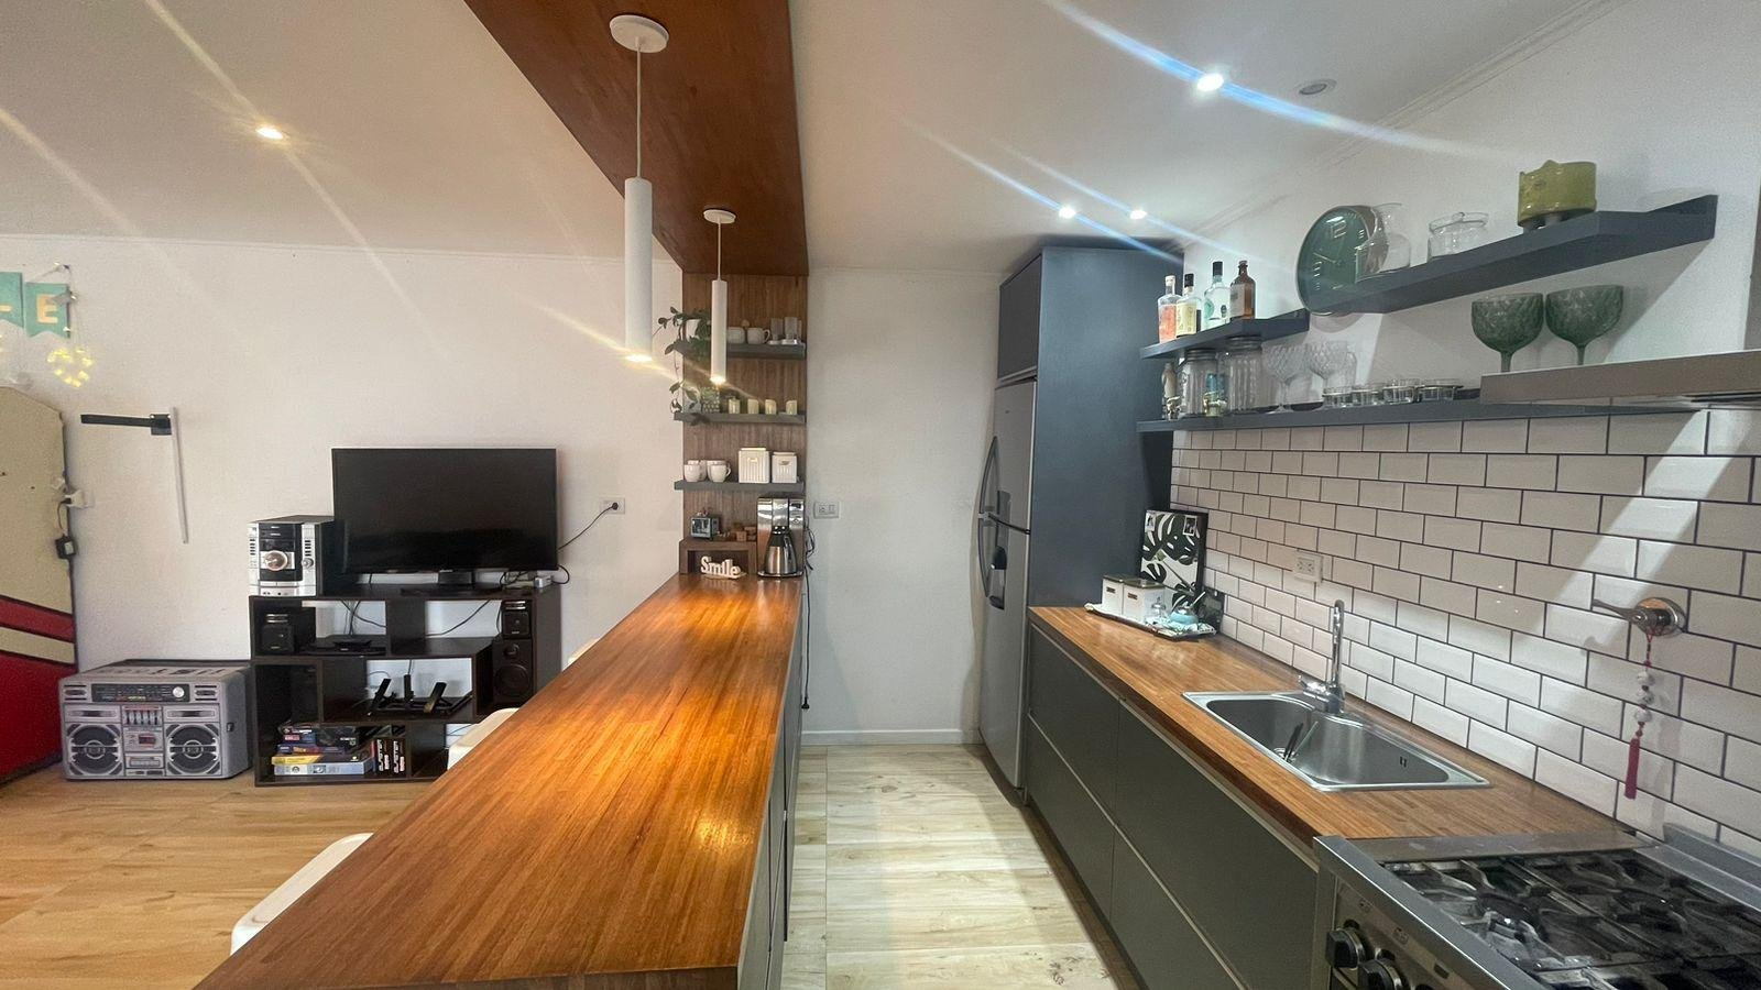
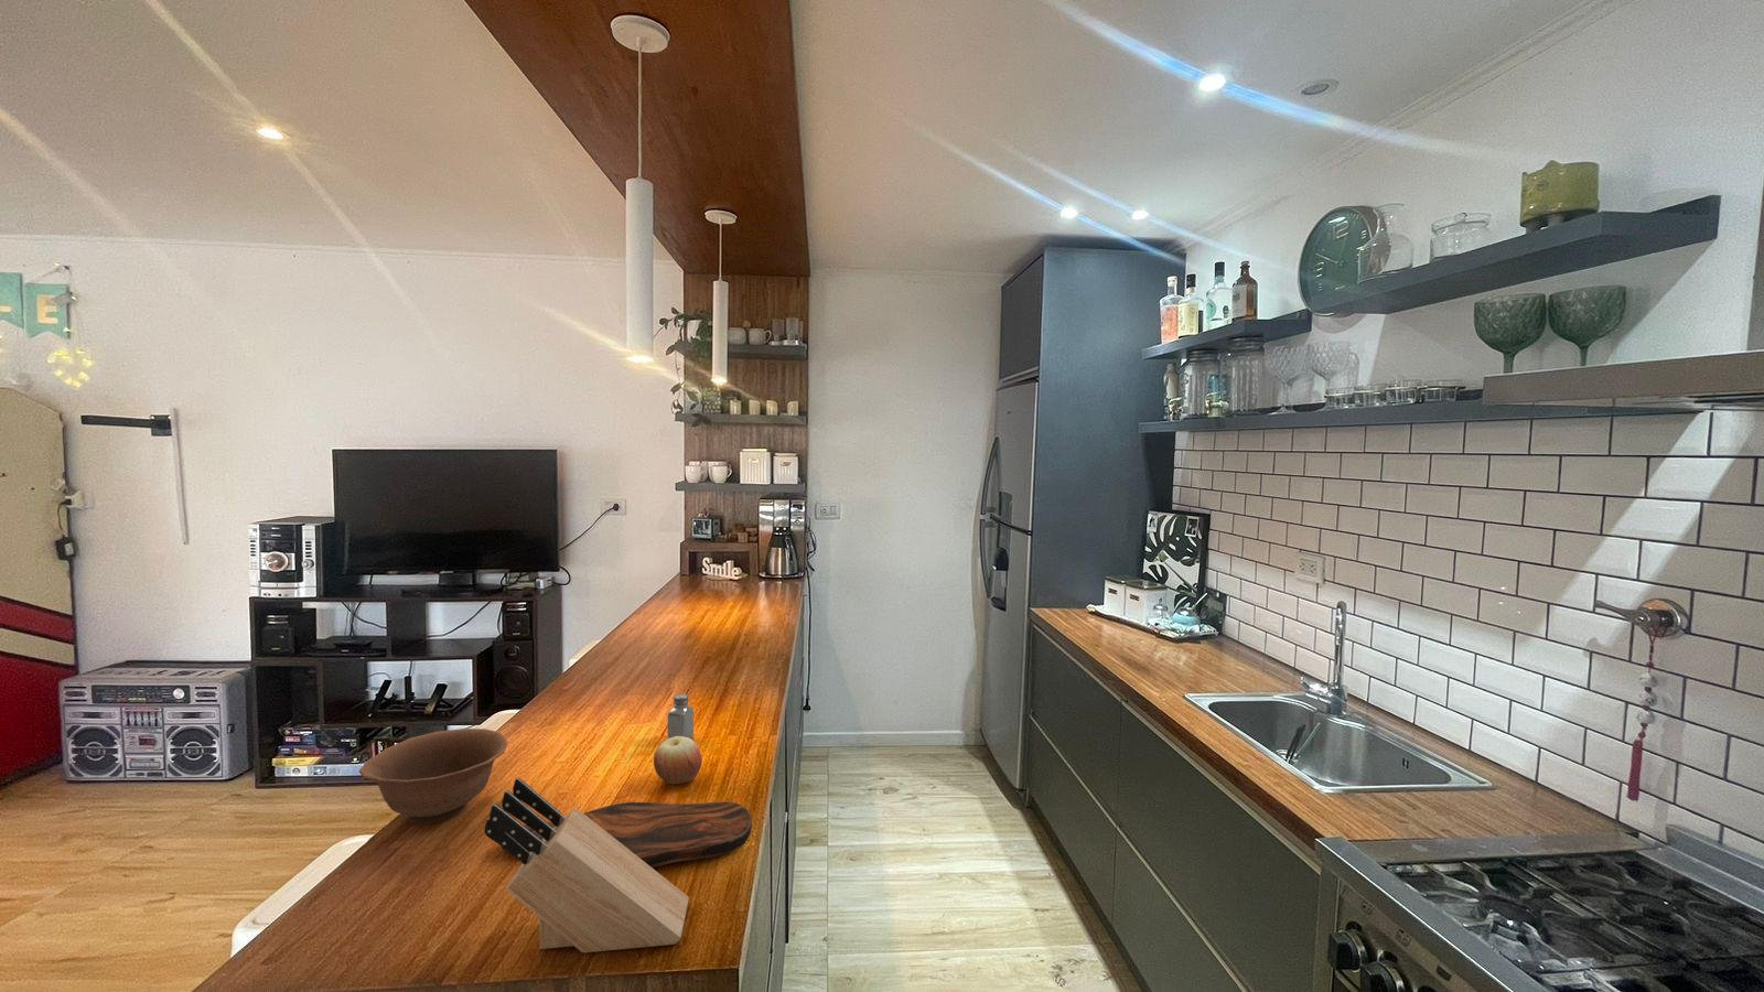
+ knife block [483,778,691,953]
+ apple [653,736,704,785]
+ saltshaker [668,692,694,739]
+ bowl [359,728,509,826]
+ cutting board [500,801,754,868]
